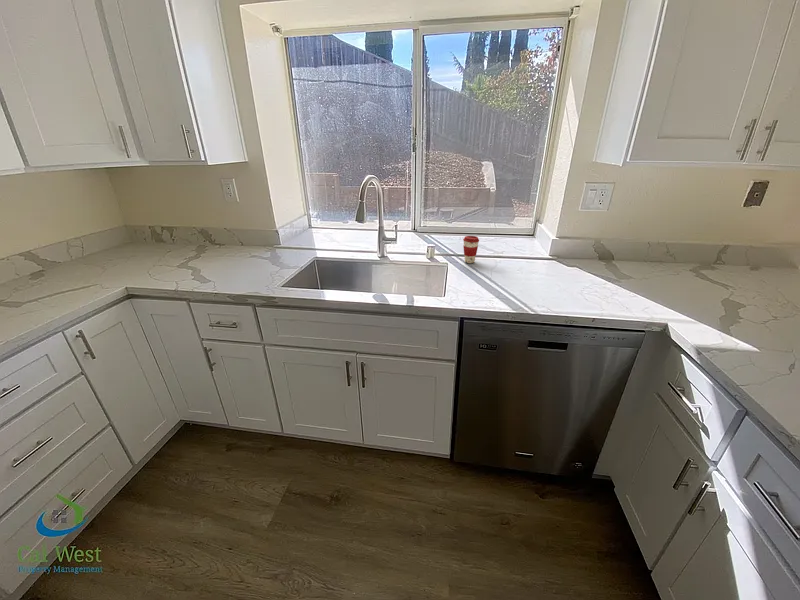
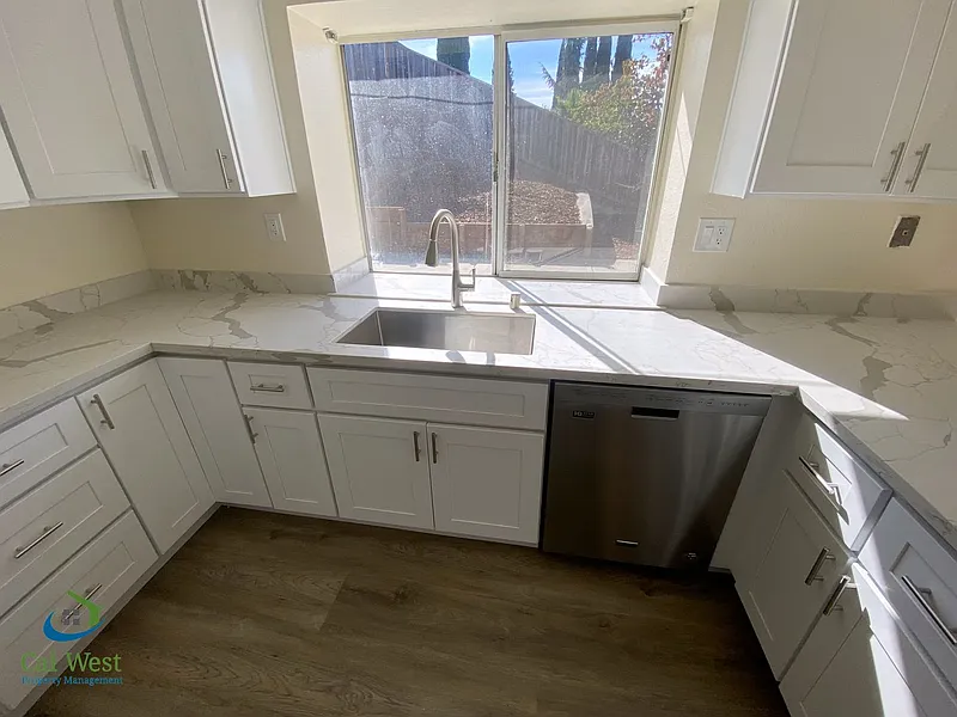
- coffee cup [462,235,480,264]
